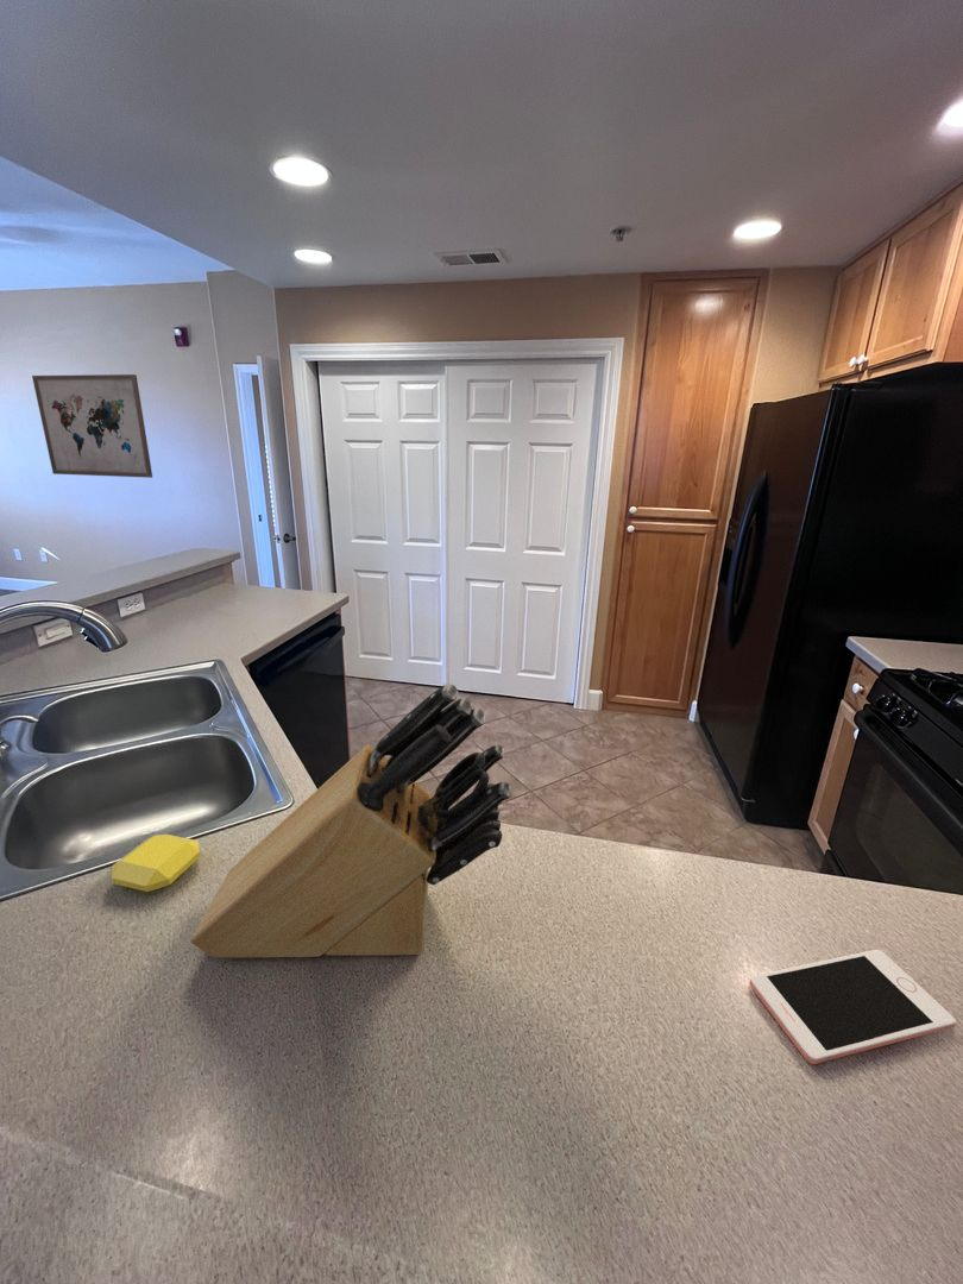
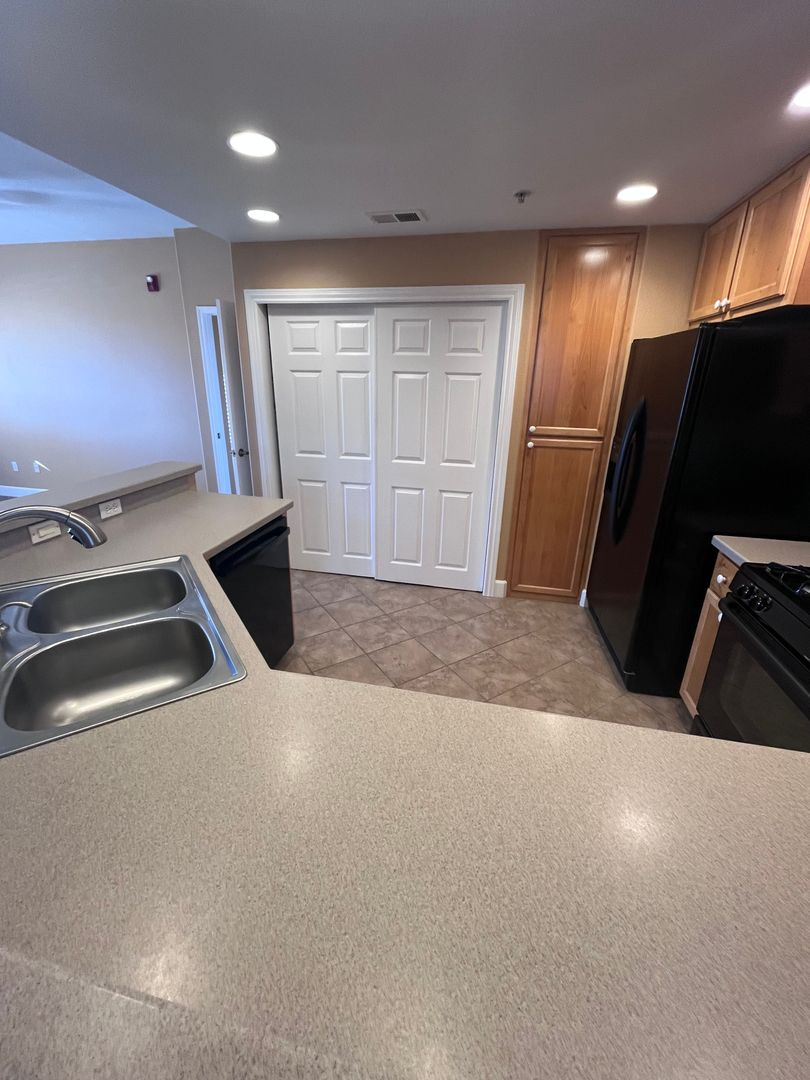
- cell phone [748,949,957,1065]
- soap bar [111,833,201,893]
- wall art [31,373,153,479]
- knife block [190,682,512,958]
